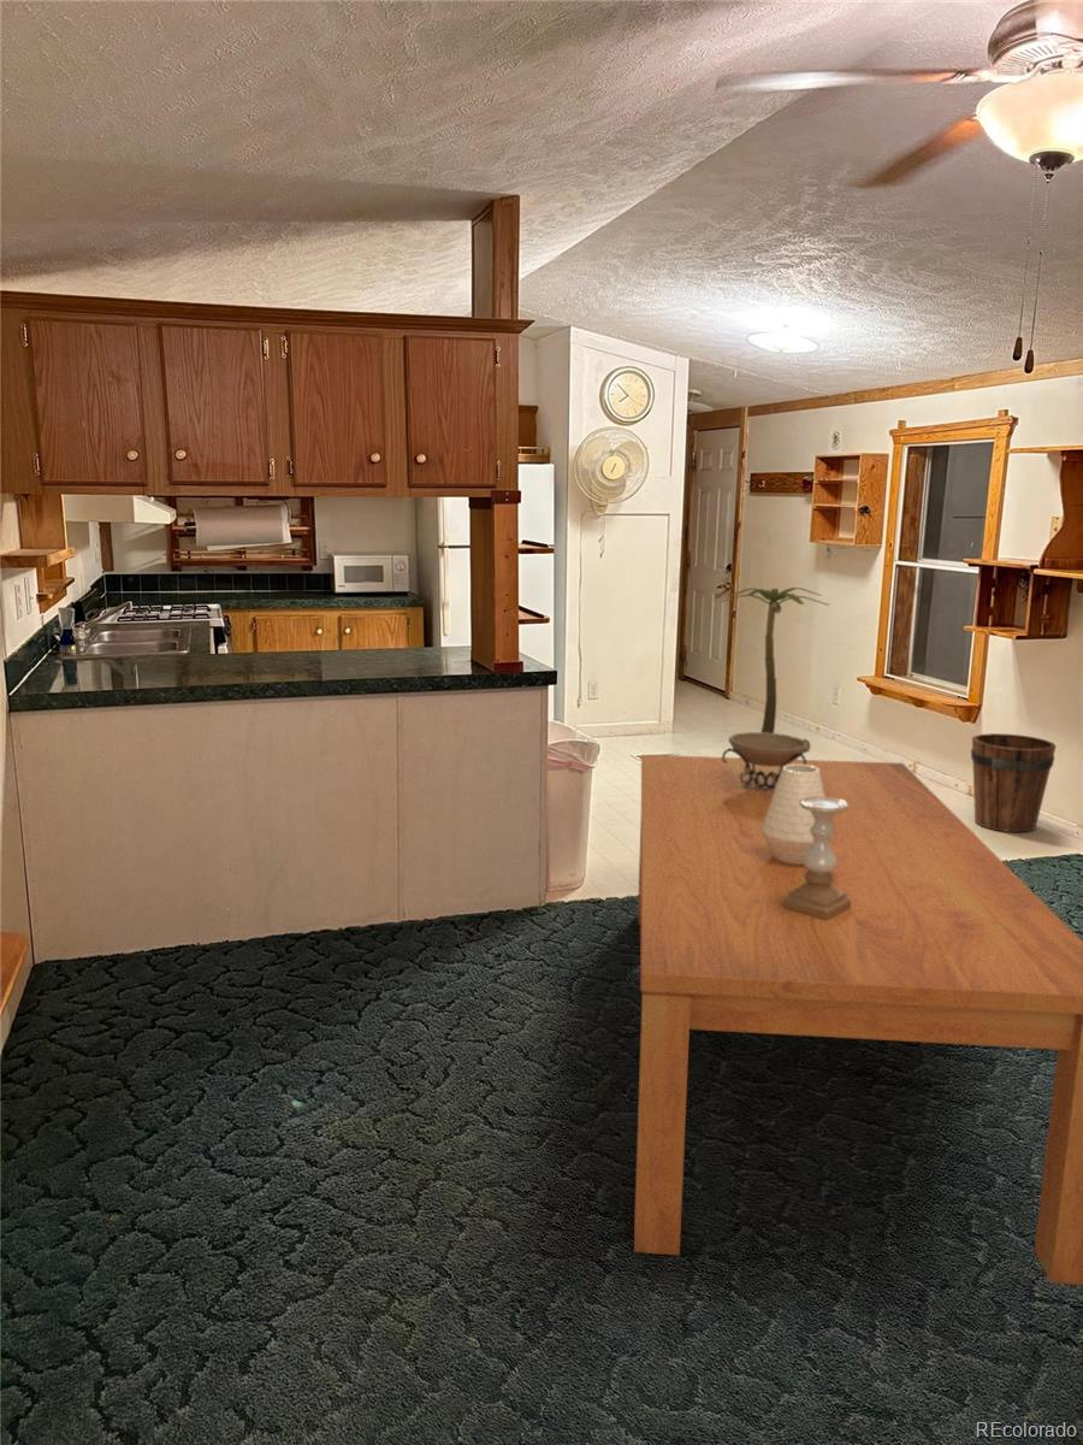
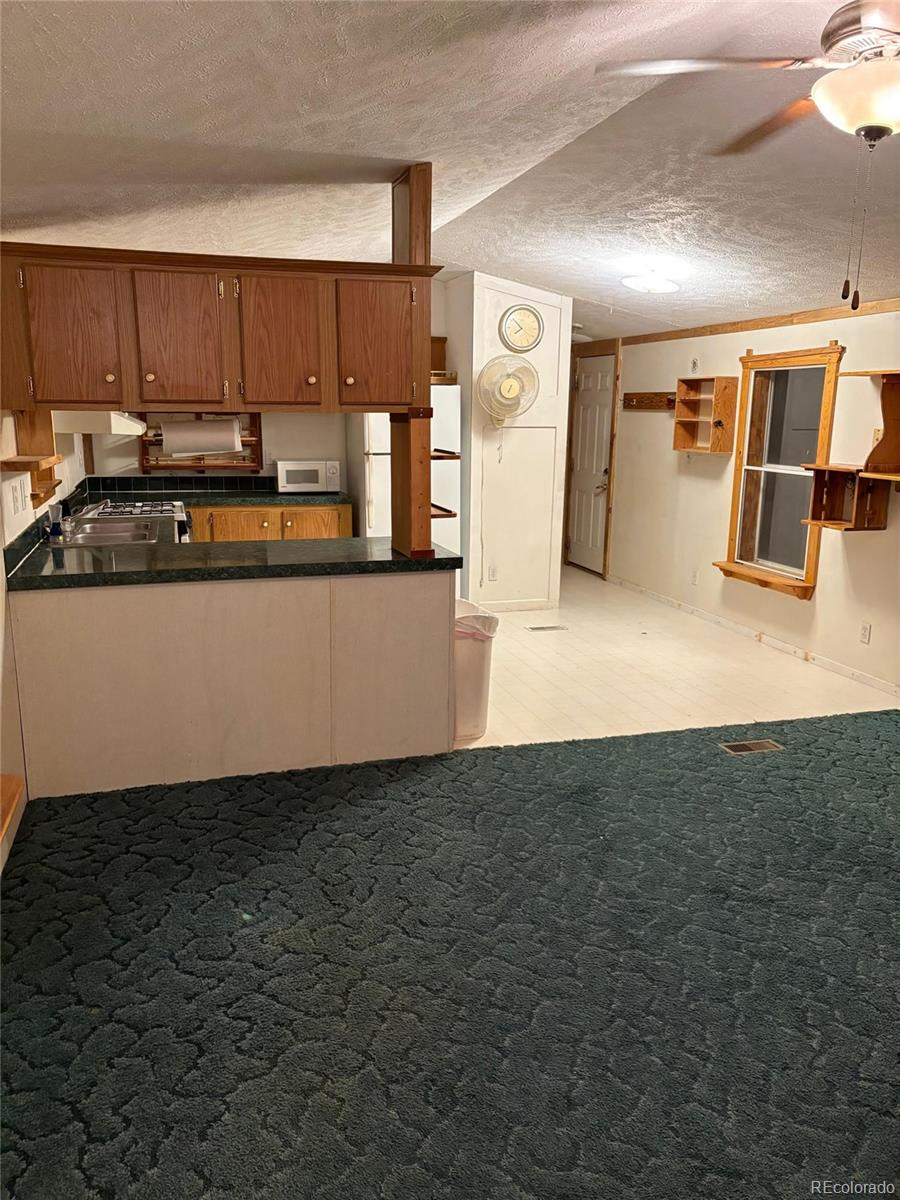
- decorative bowl [721,731,812,790]
- bucket [970,732,1058,833]
- palm tree [720,586,830,733]
- dining table [633,754,1083,1286]
- vase [762,765,833,865]
- candle holder [783,796,851,920]
